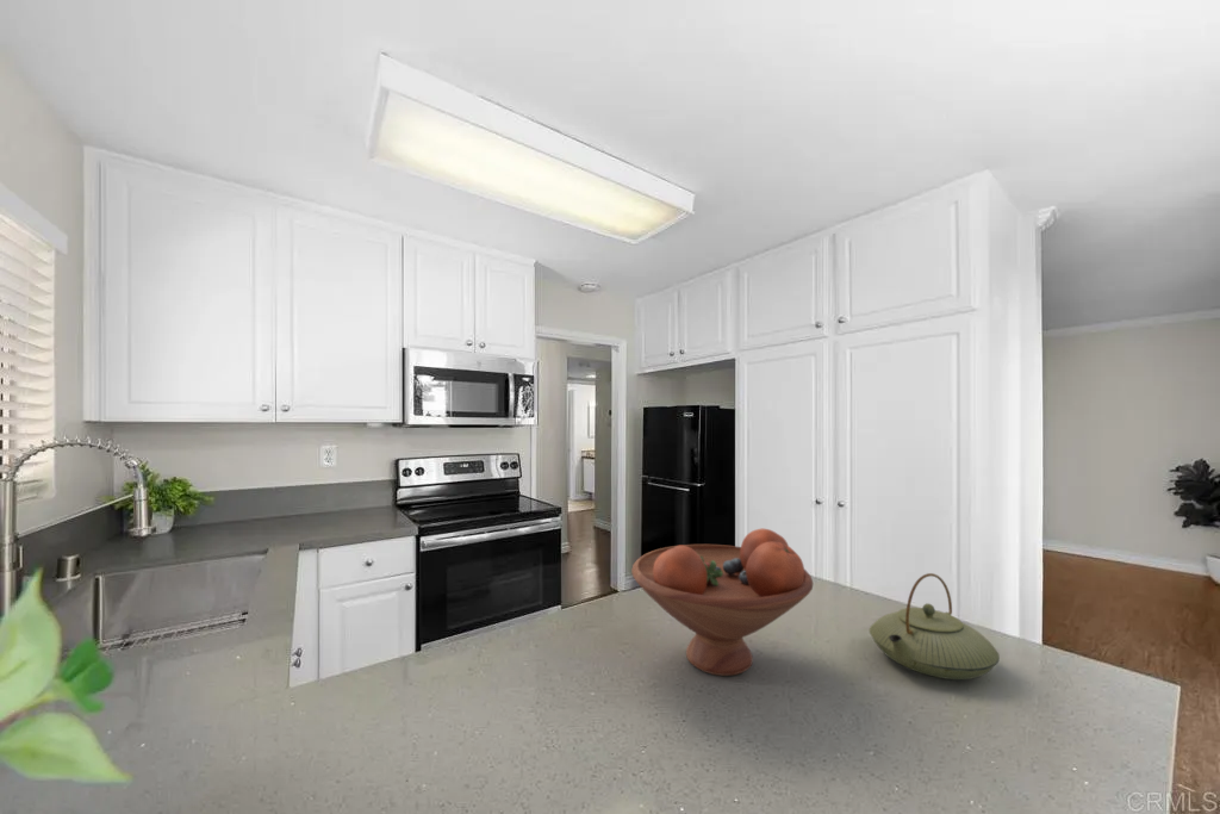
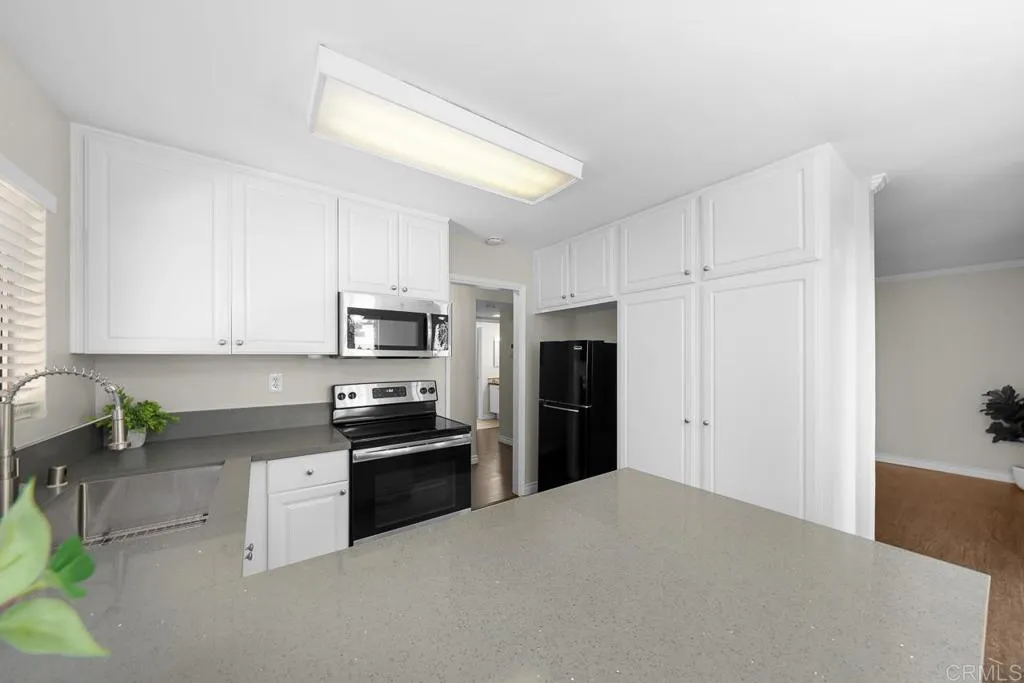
- fruit bowl [630,528,814,677]
- teapot [869,572,1001,681]
